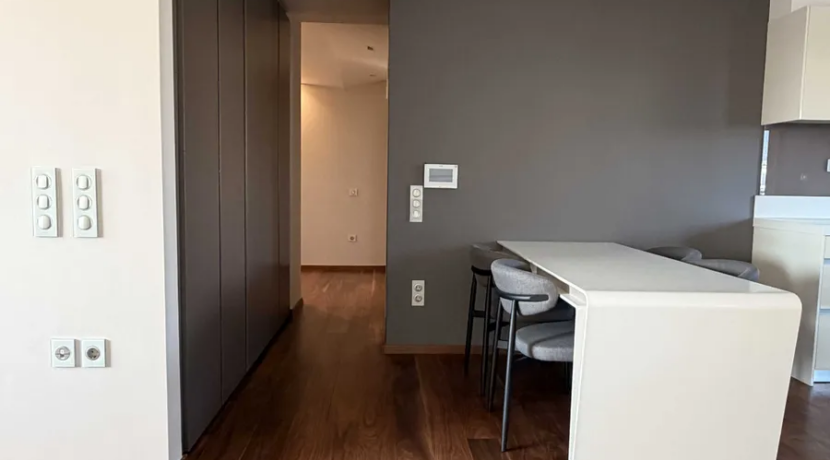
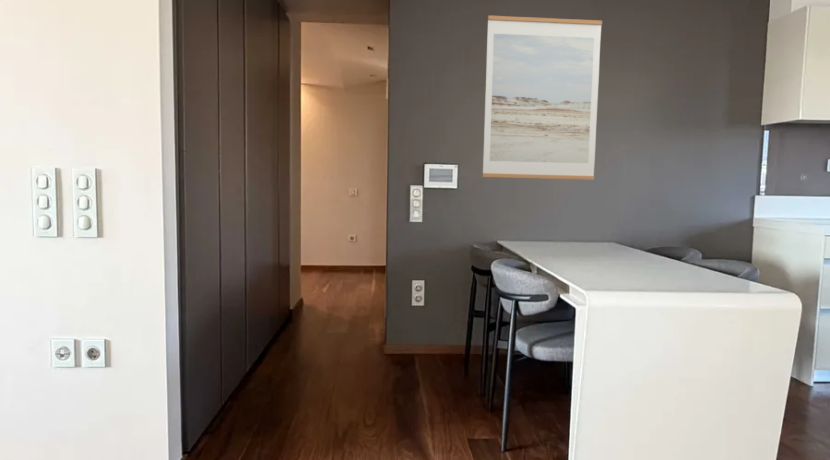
+ wall art [481,14,603,181]
